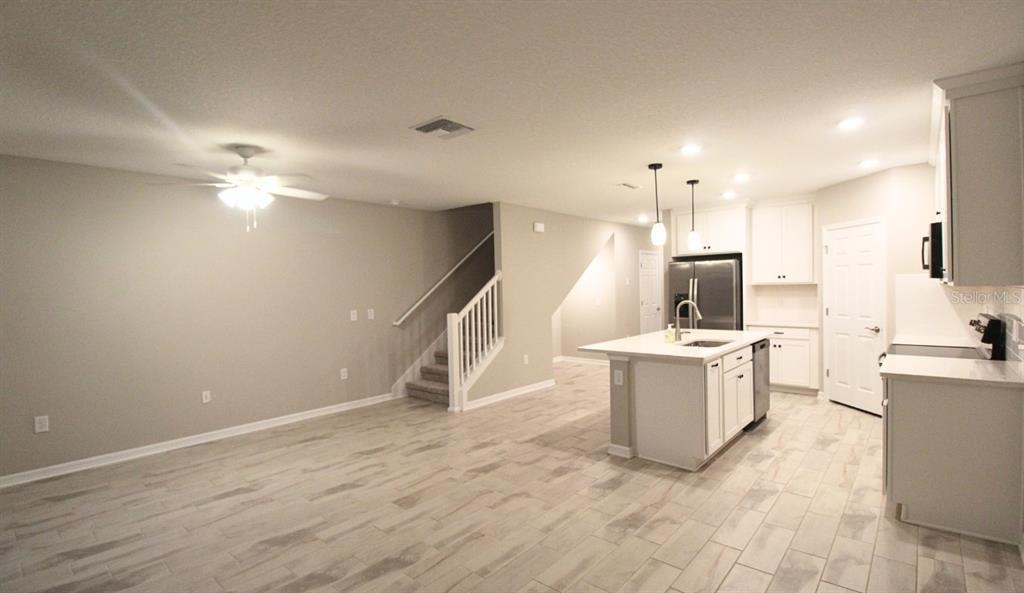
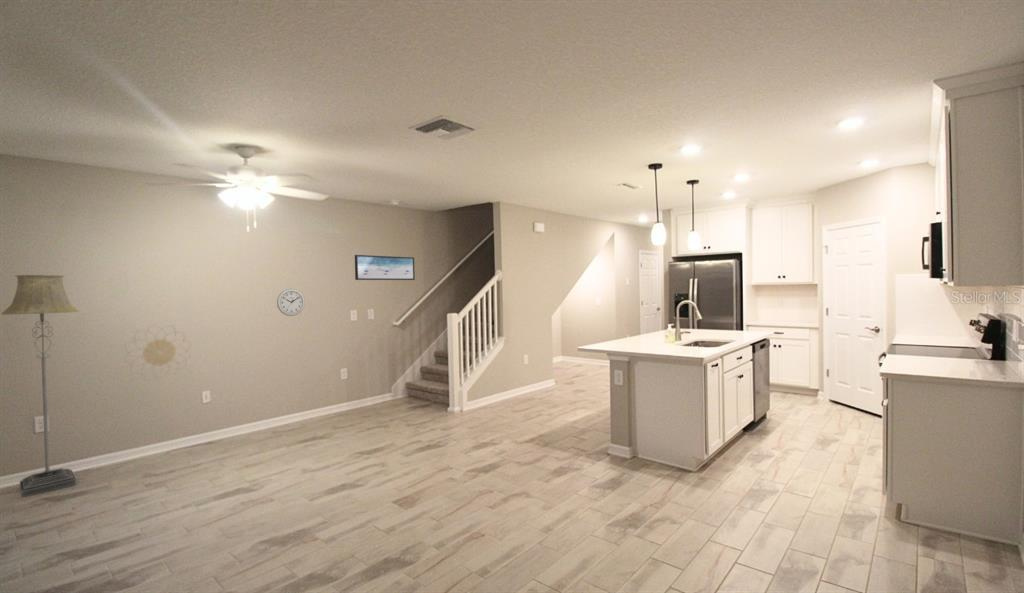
+ decorative wall piece [124,323,192,381]
+ wall art [354,254,416,281]
+ floor lamp [1,274,80,499]
+ wall clock [276,288,306,317]
